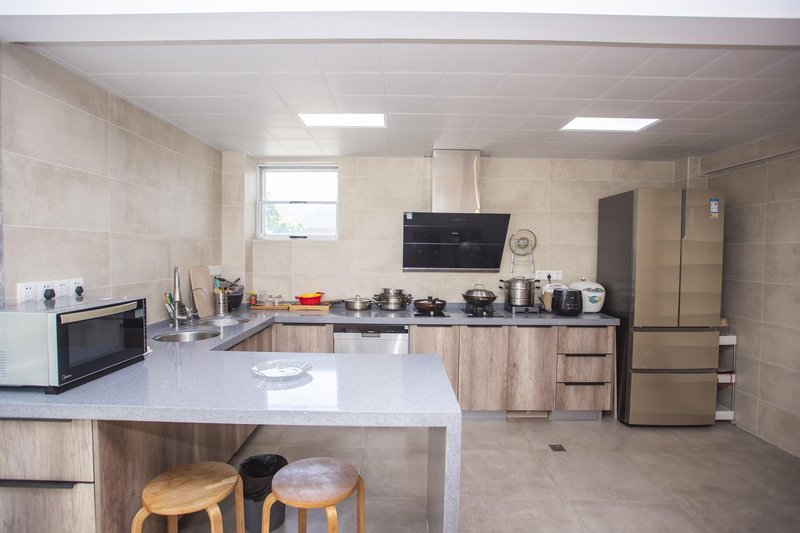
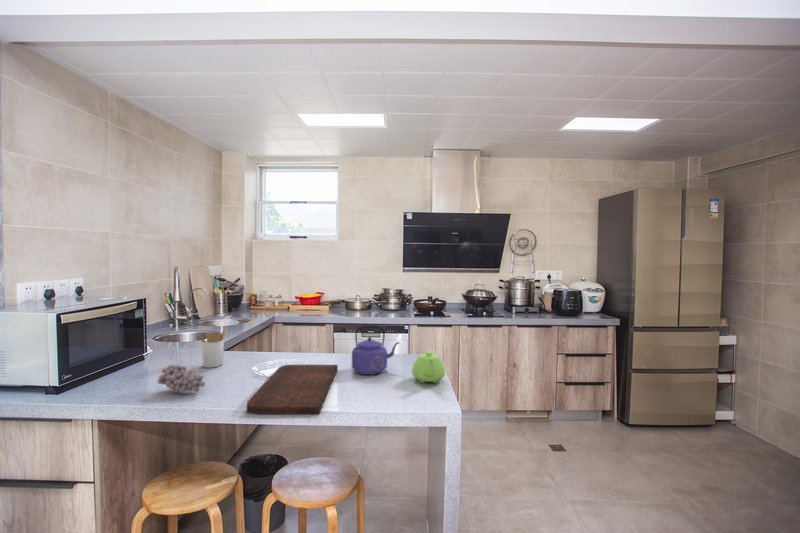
+ teapot [411,350,446,384]
+ cutting board [246,364,339,415]
+ utensil holder [196,326,227,369]
+ kettle [351,325,401,376]
+ fruit [156,363,206,393]
